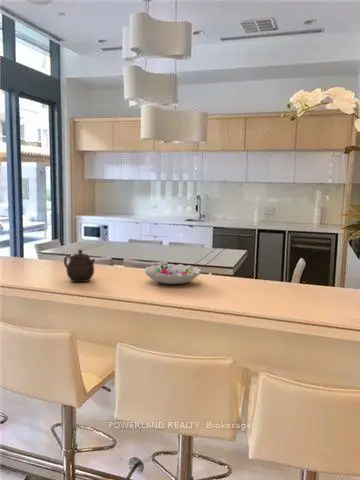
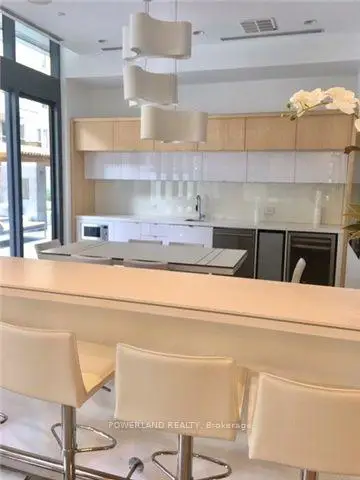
- decorative bowl [144,263,202,285]
- teapot [63,249,96,283]
